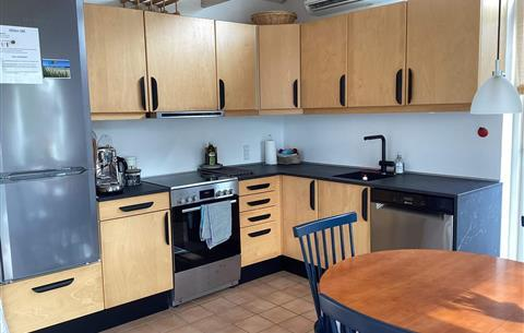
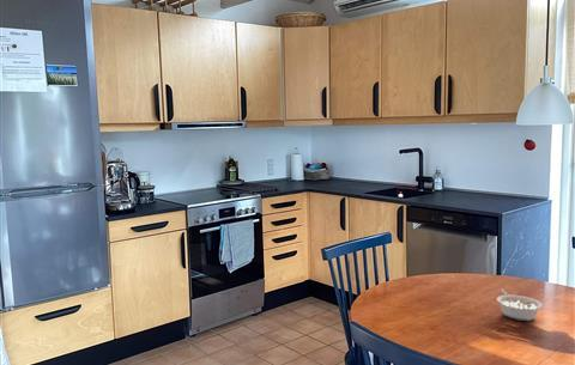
+ legume [496,288,544,322]
